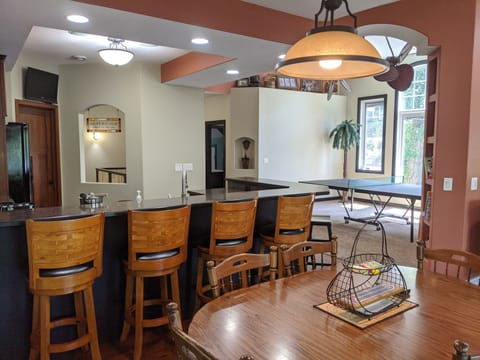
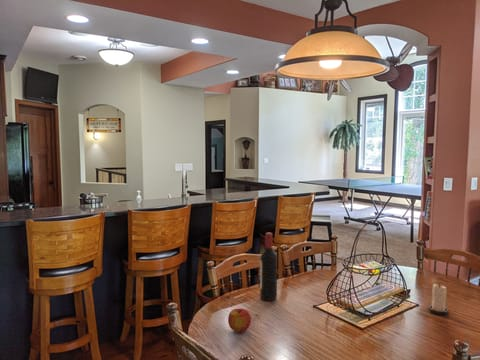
+ wine bottle [259,231,278,302]
+ candle [428,282,450,316]
+ apple [227,308,252,333]
